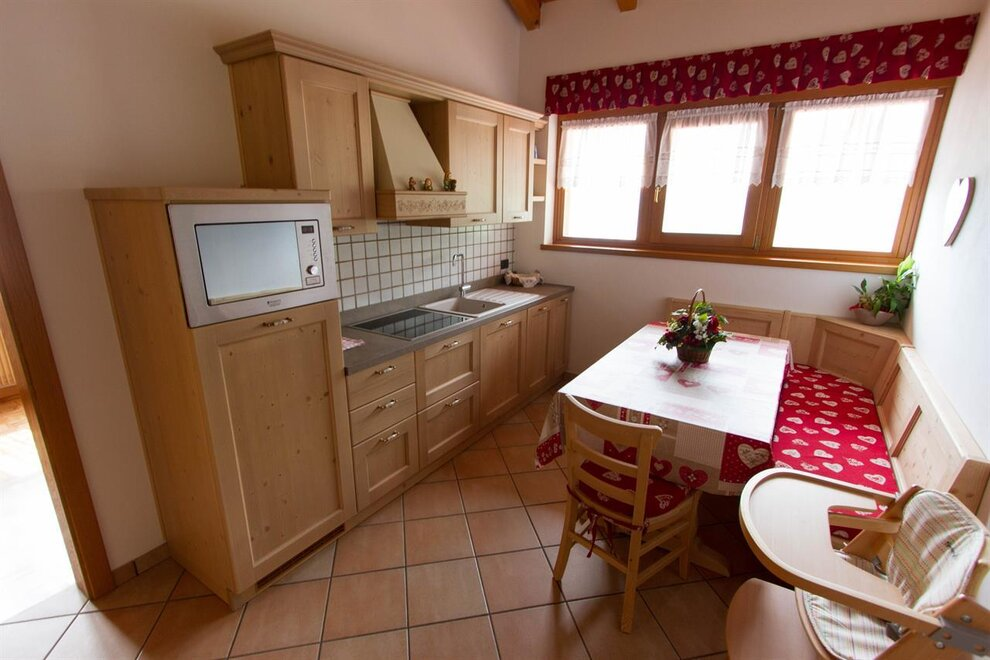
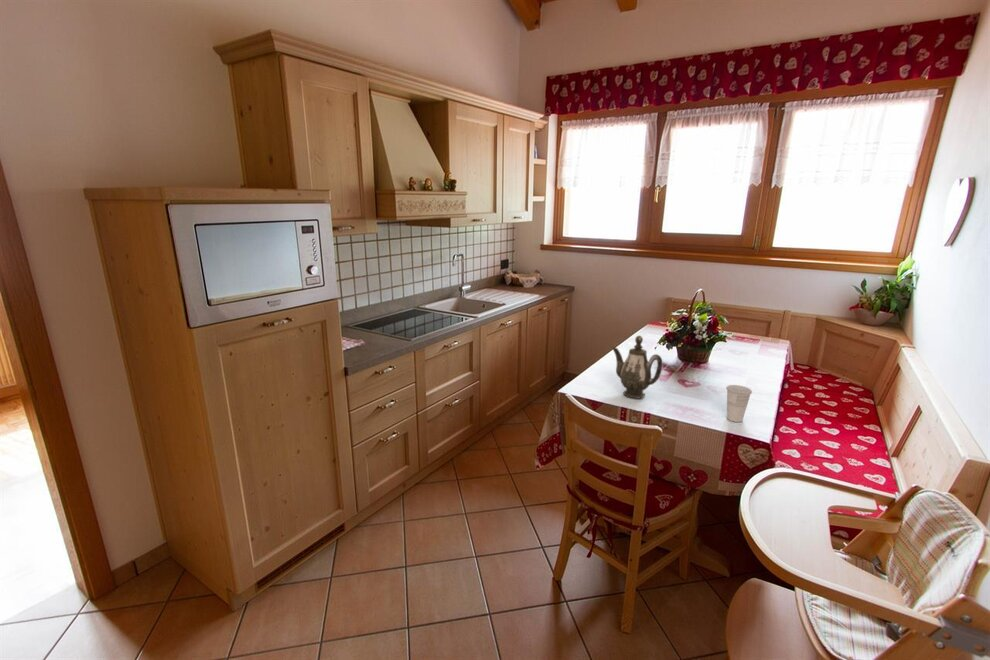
+ teapot [611,335,663,400]
+ cup [725,384,753,423]
